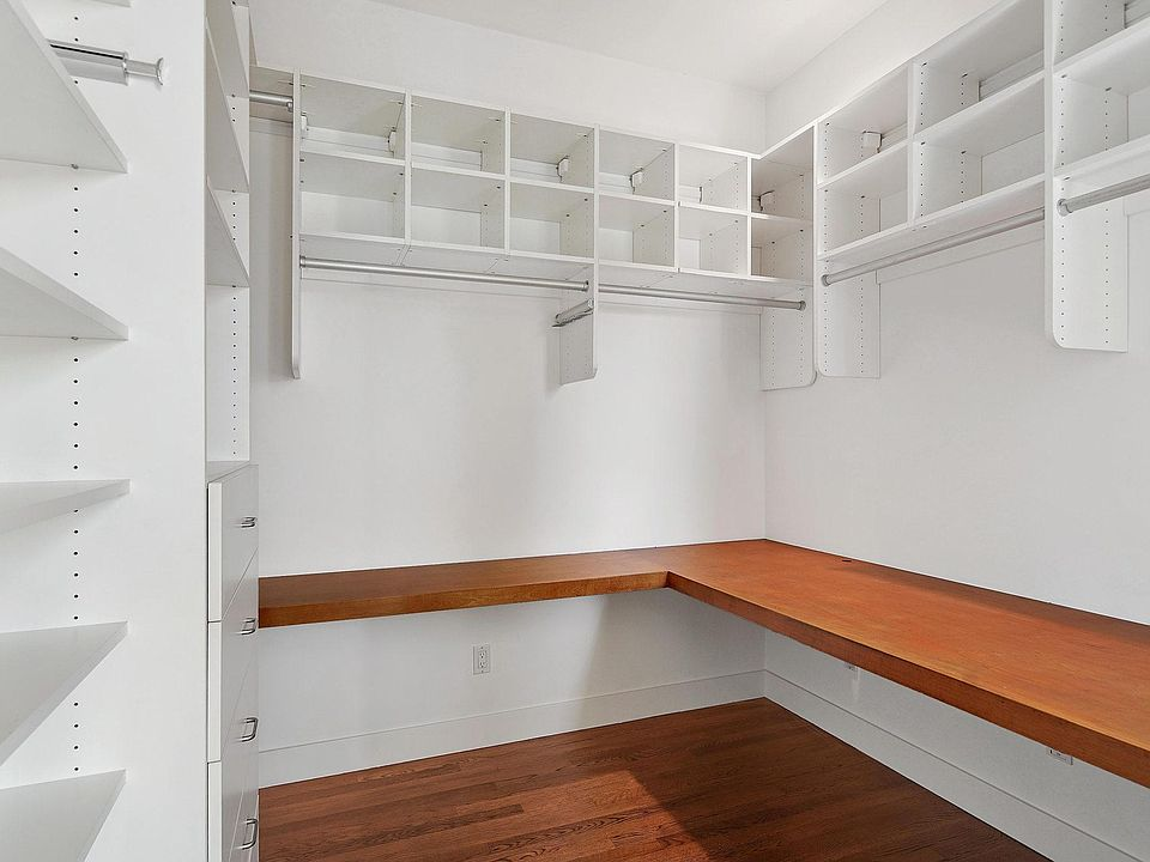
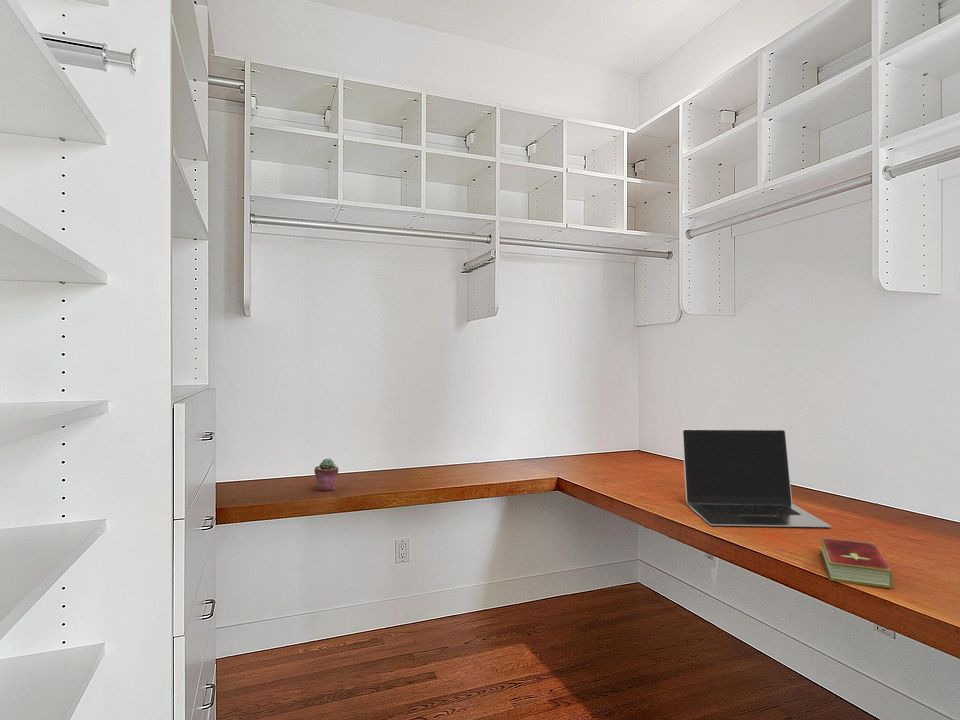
+ hardcover book [819,536,894,590]
+ potted succulent [314,458,339,492]
+ laptop [681,428,832,528]
